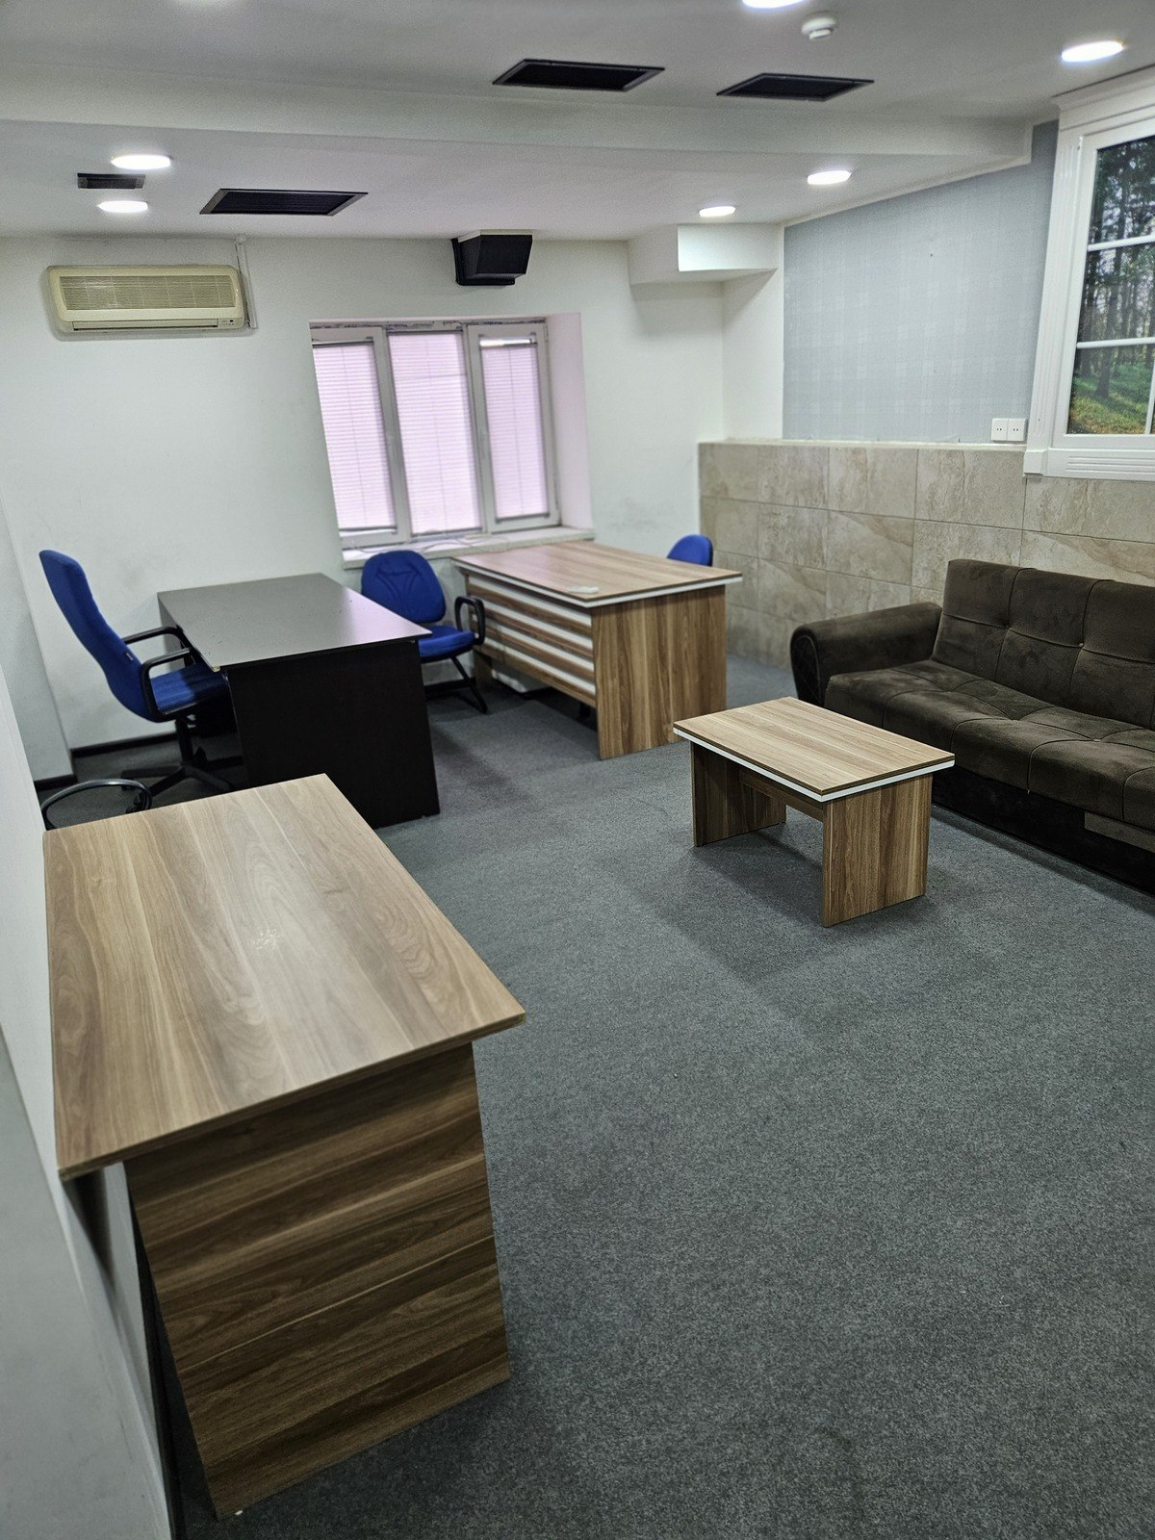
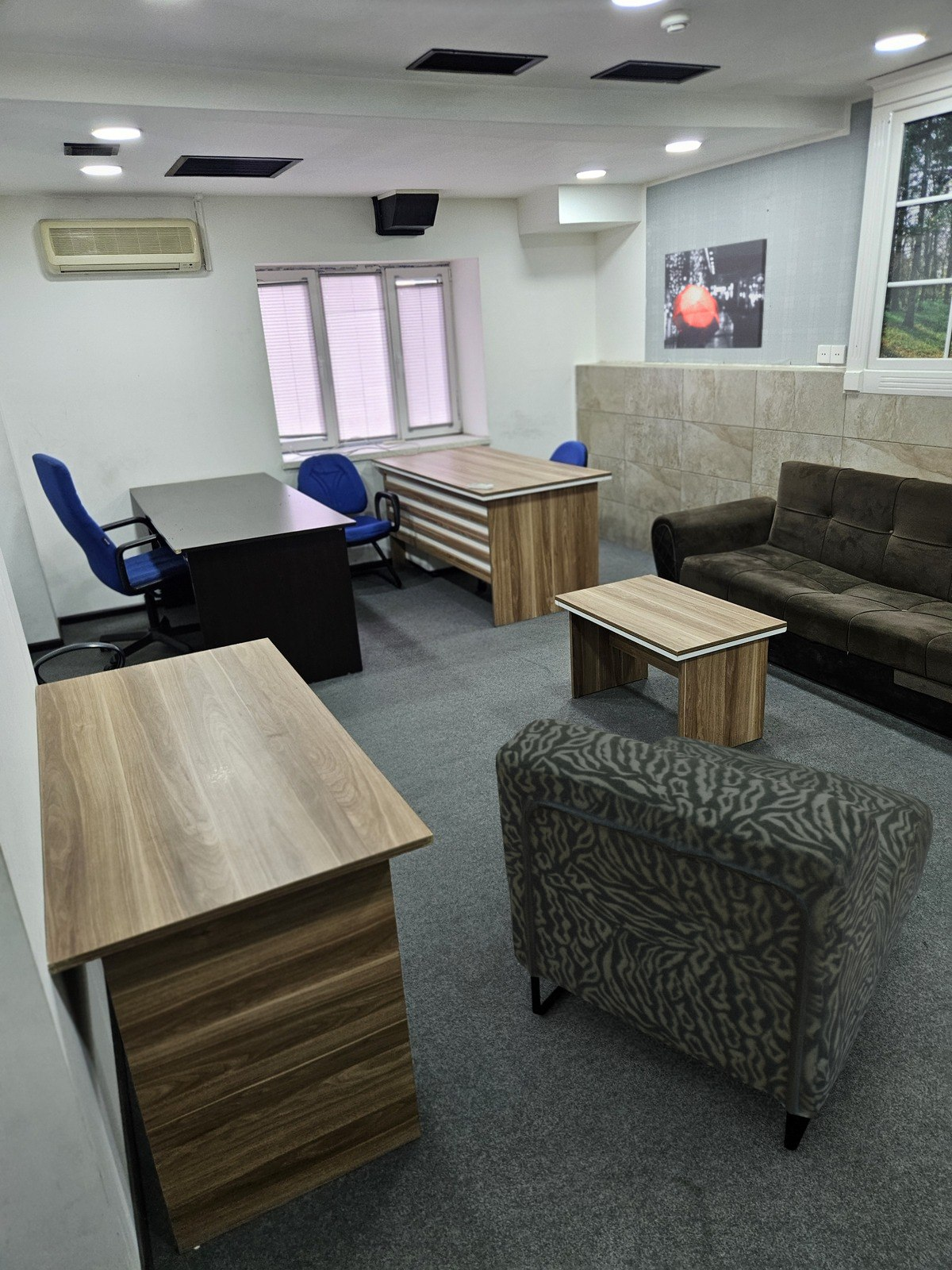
+ armchair [495,718,934,1151]
+ wall art [663,238,768,349]
